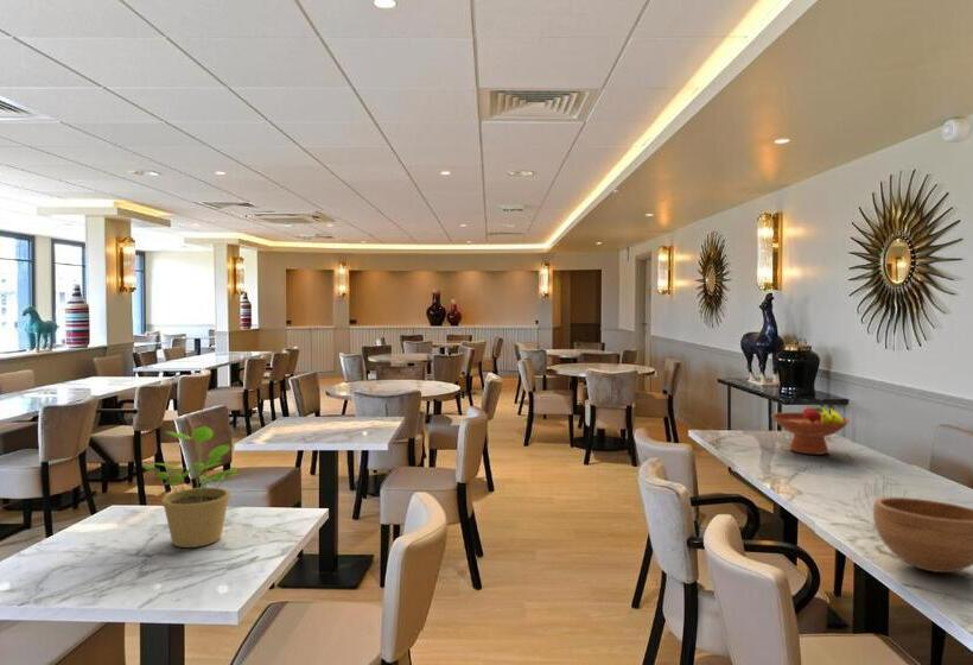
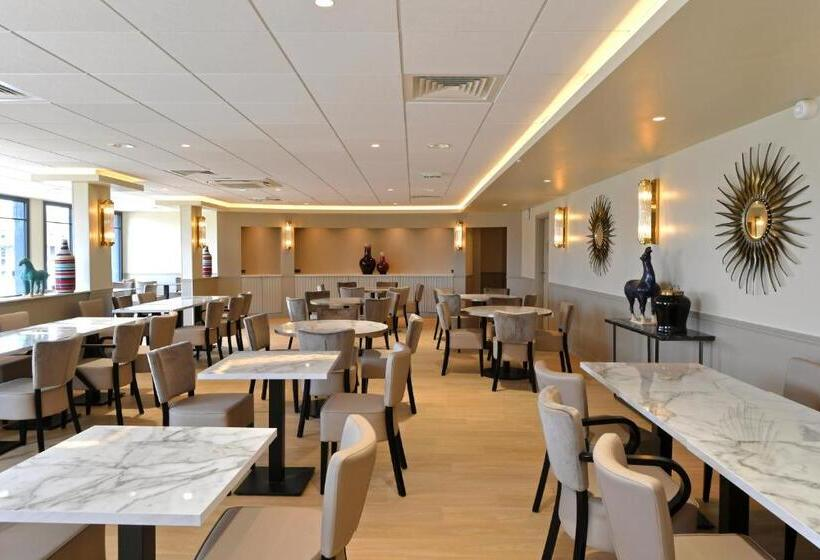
- potted plant [141,424,241,549]
- fruit bowl [770,401,851,456]
- bowl [872,496,973,574]
